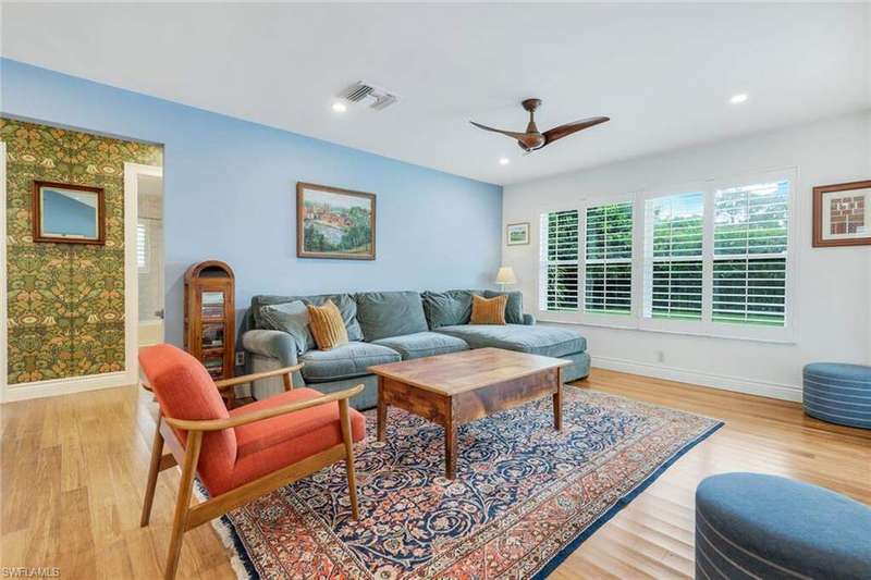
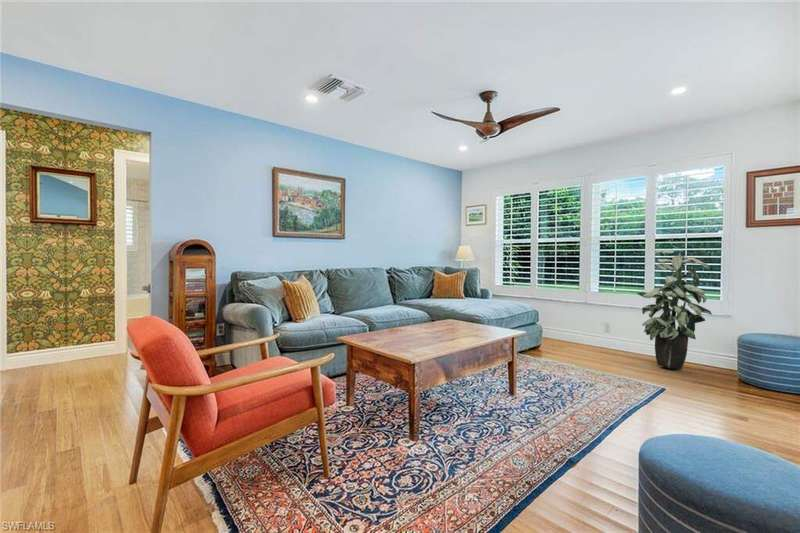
+ indoor plant [635,249,713,370]
